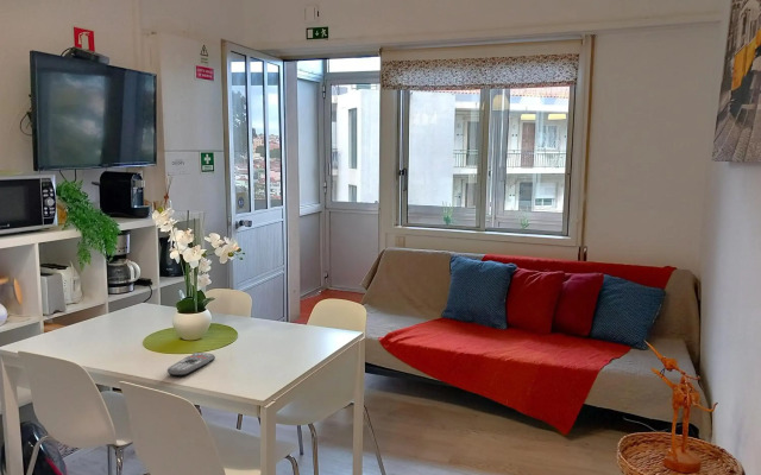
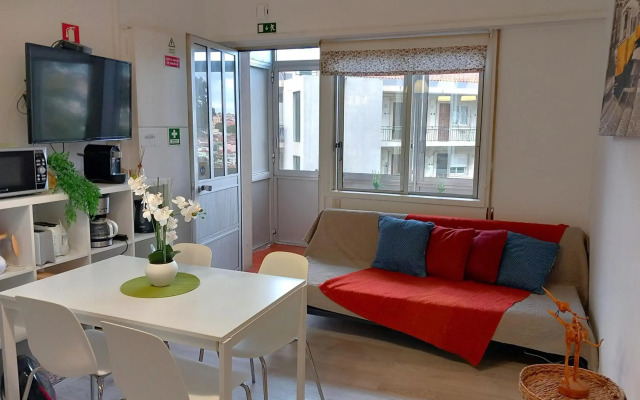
- remote control [166,352,216,376]
